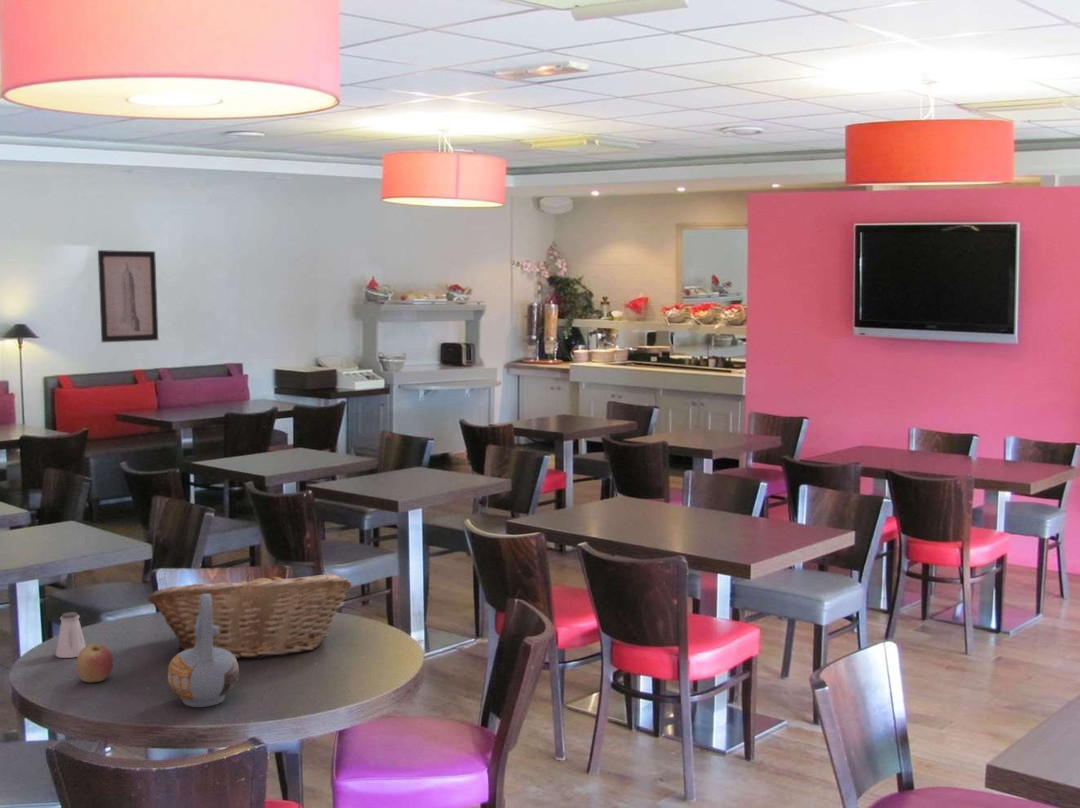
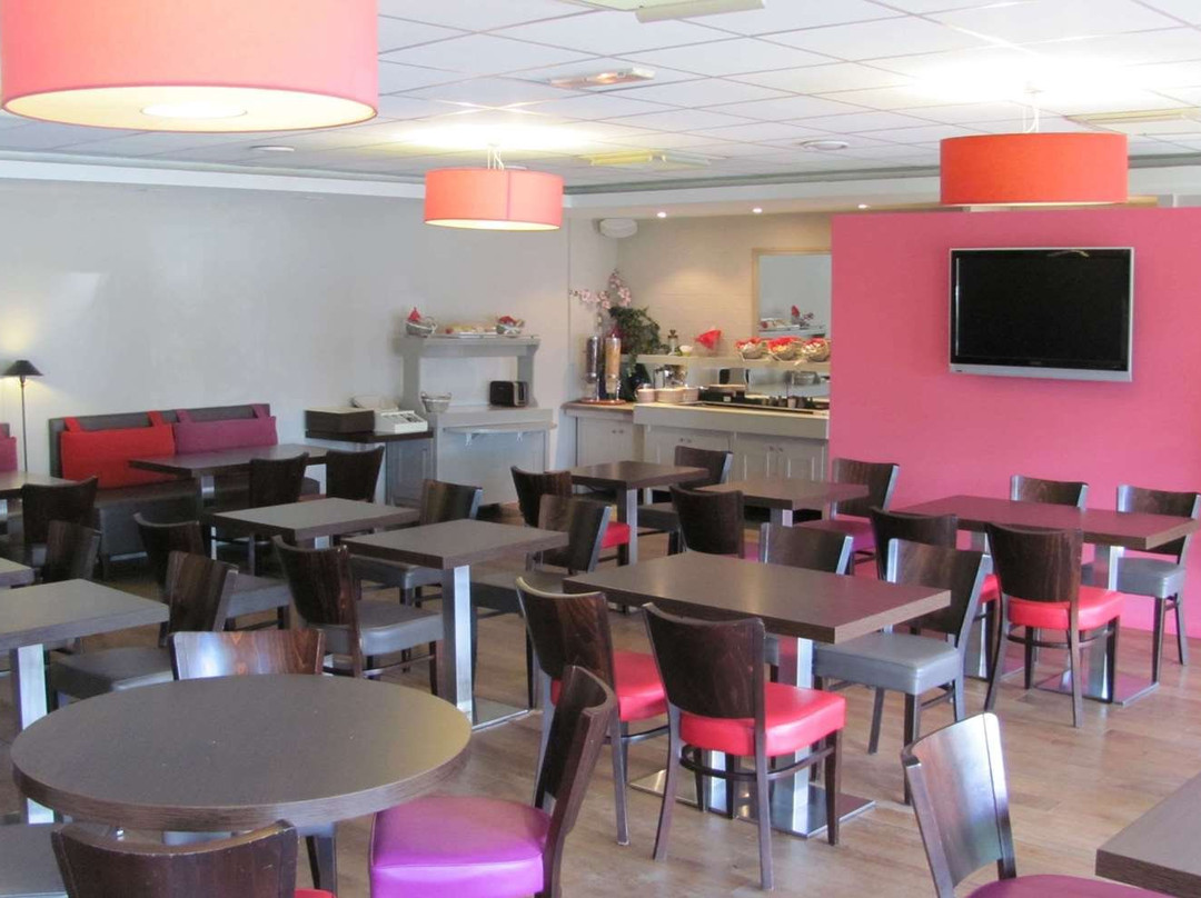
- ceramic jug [167,594,240,708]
- wall art [97,249,159,343]
- saltshaker [55,611,87,659]
- apple [75,644,114,683]
- fruit basket [147,569,353,660]
